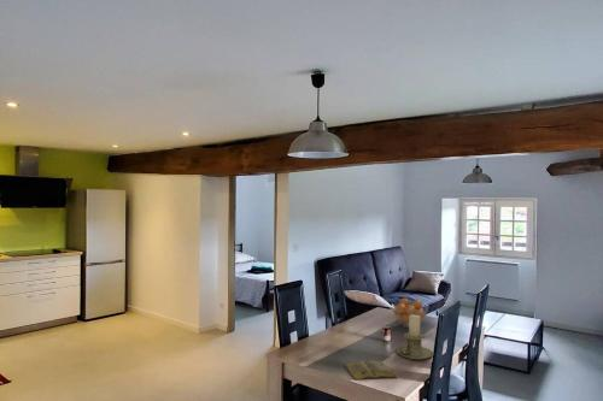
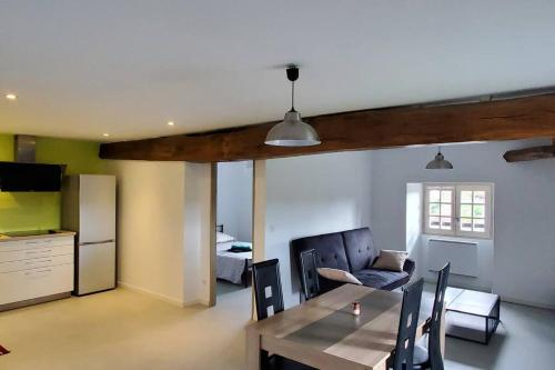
- book [343,360,398,382]
- candle holder [394,314,434,361]
- fruit basket [391,297,429,329]
